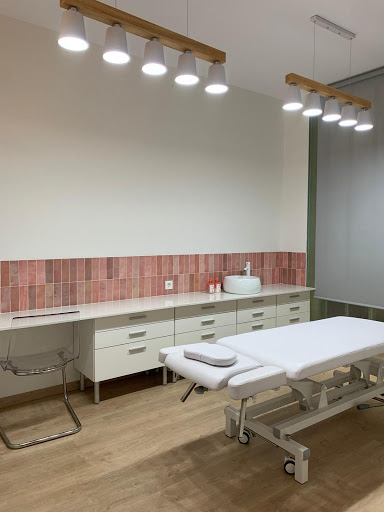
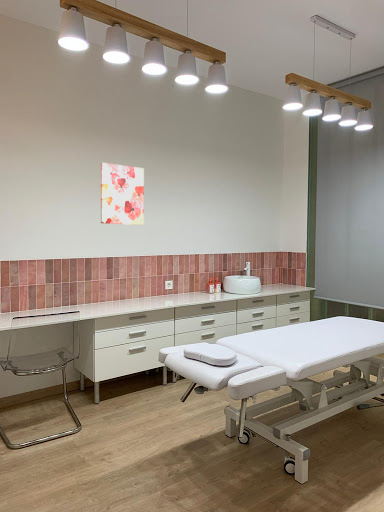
+ wall art [100,162,145,226]
